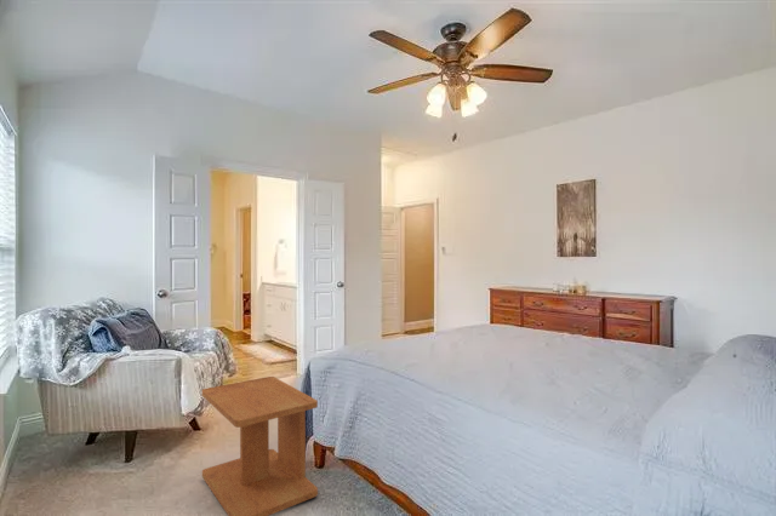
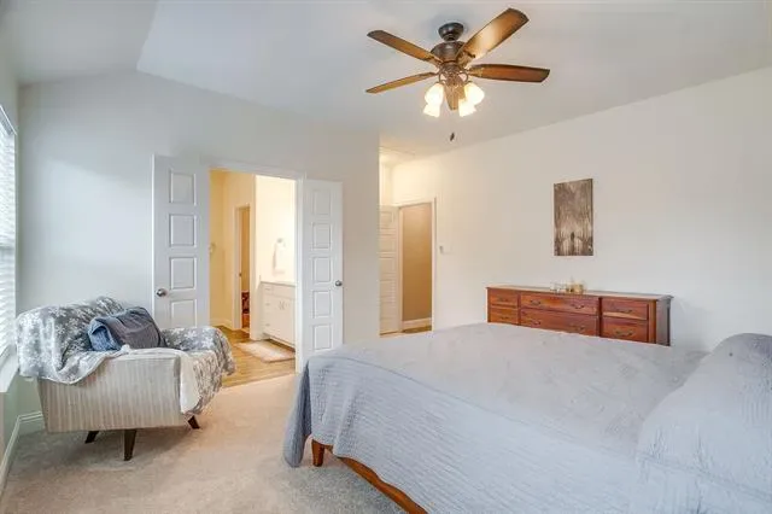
- side table [201,375,319,516]
